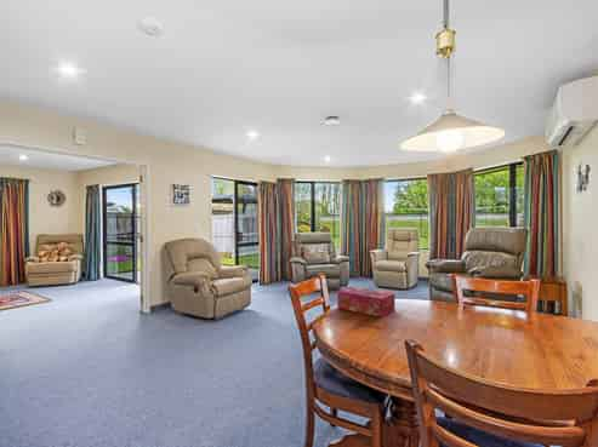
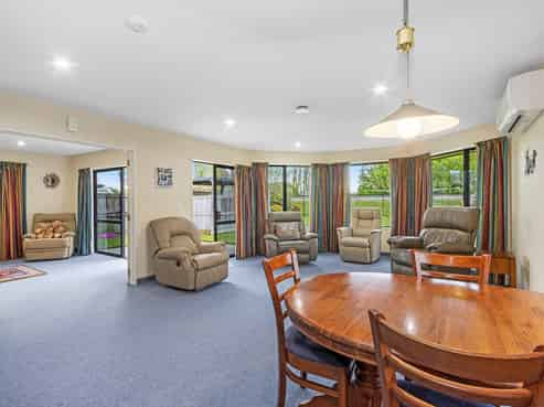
- tissue box [336,286,395,319]
